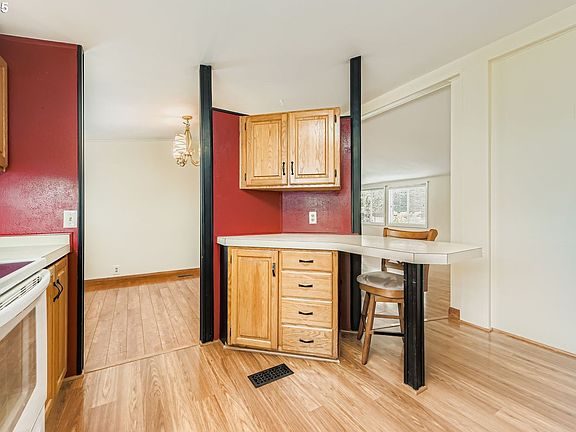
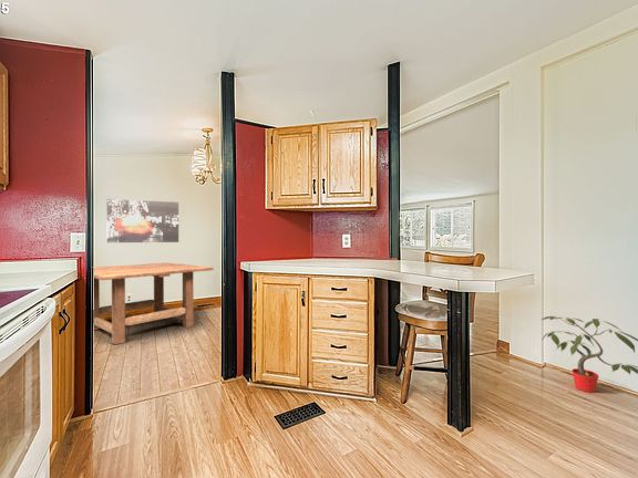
+ dining table [93,262,215,345]
+ wall art [106,198,179,243]
+ potted plant [541,315,638,394]
